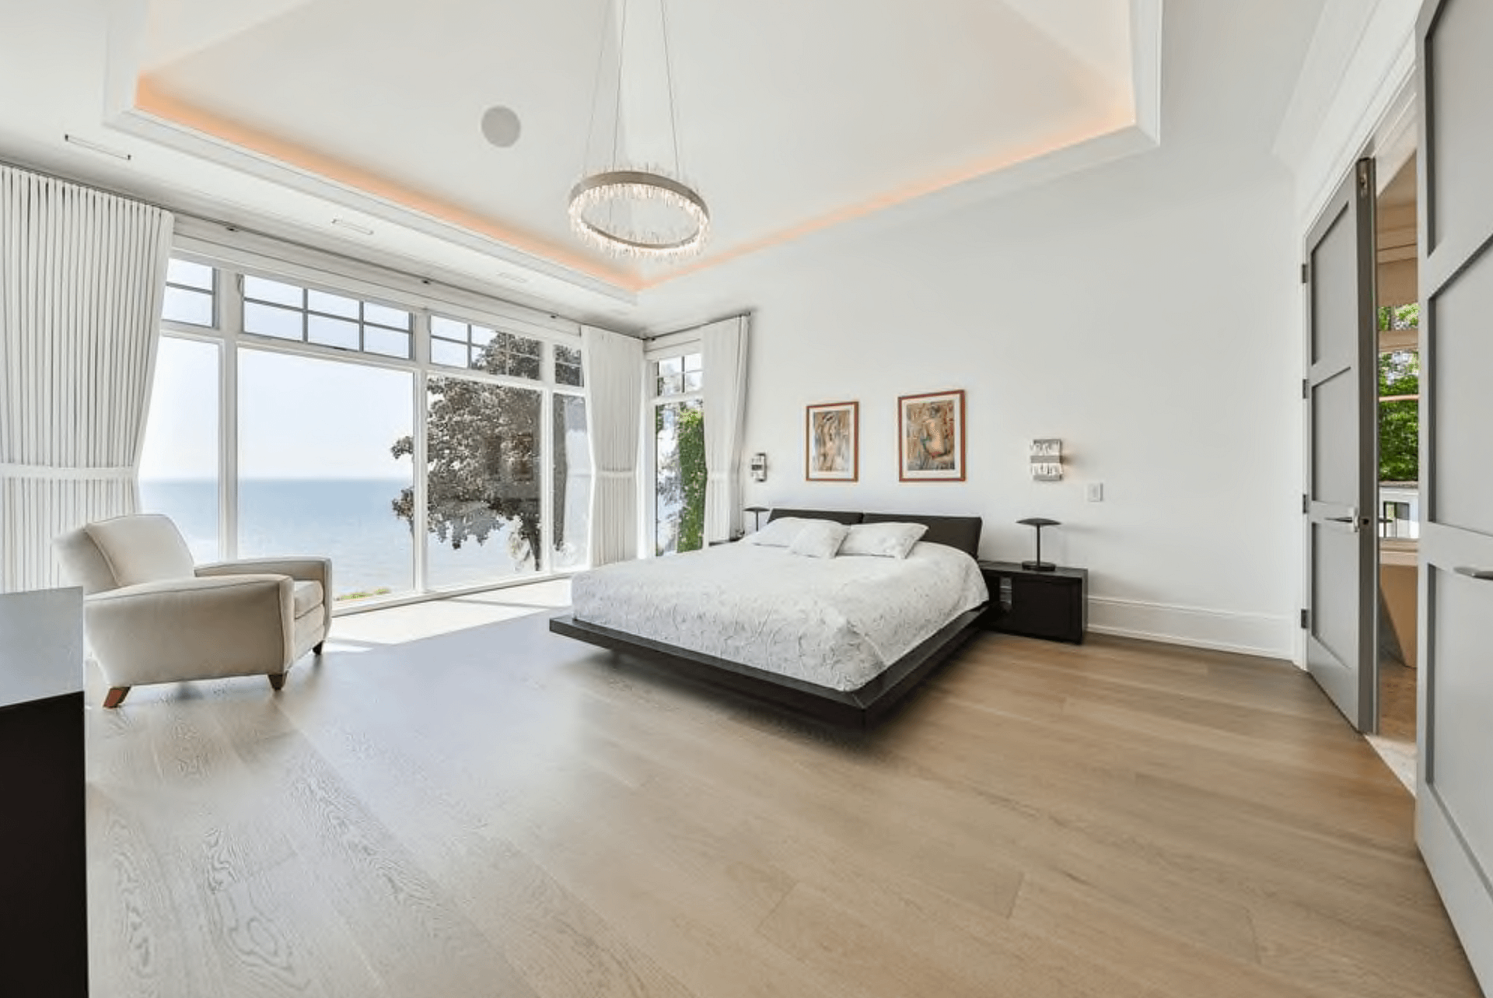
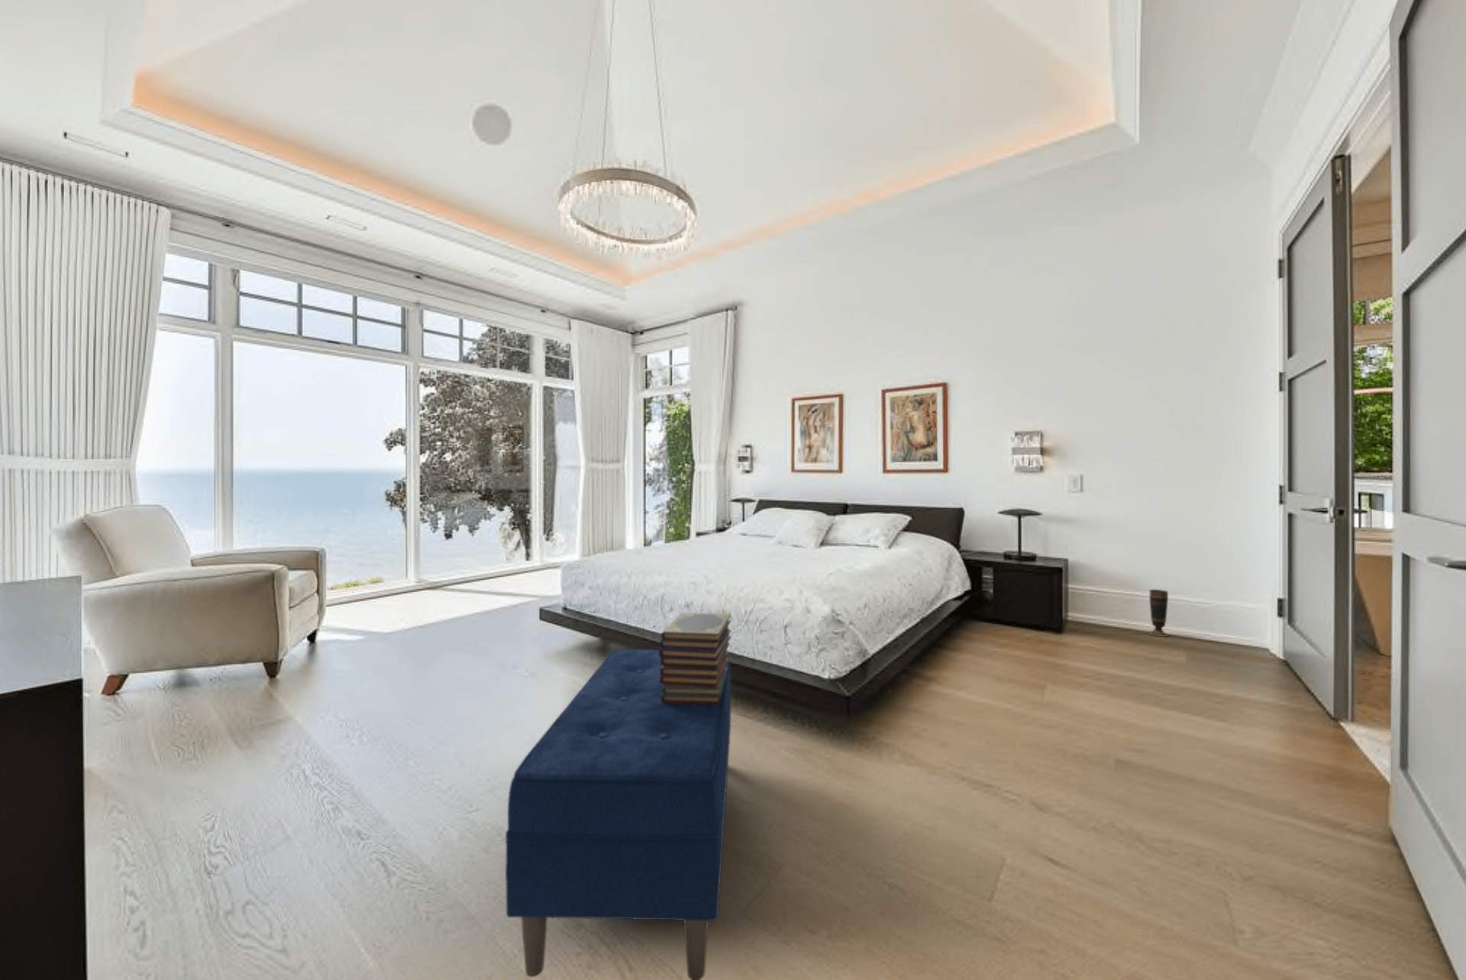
+ bench [505,649,732,980]
+ vase [1148,588,1170,637]
+ book stack [659,611,732,704]
